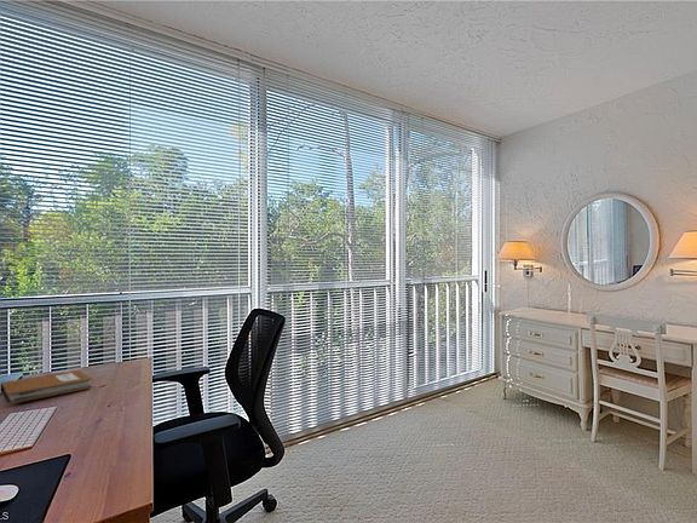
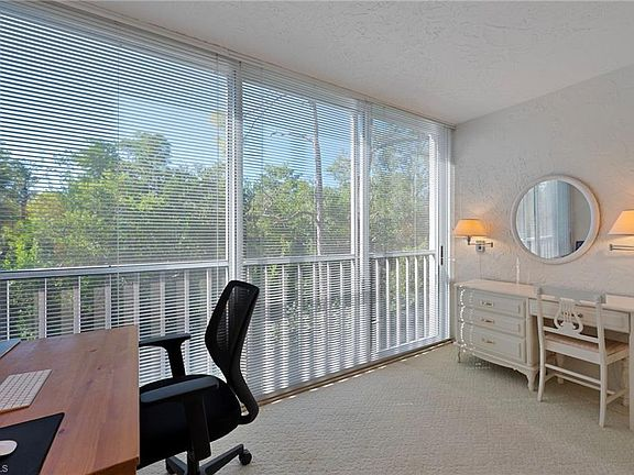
- notebook [0,369,93,406]
